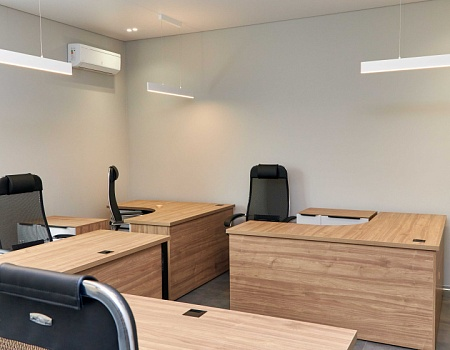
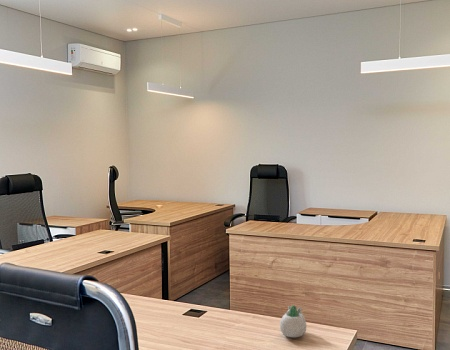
+ succulent planter [279,304,307,338]
